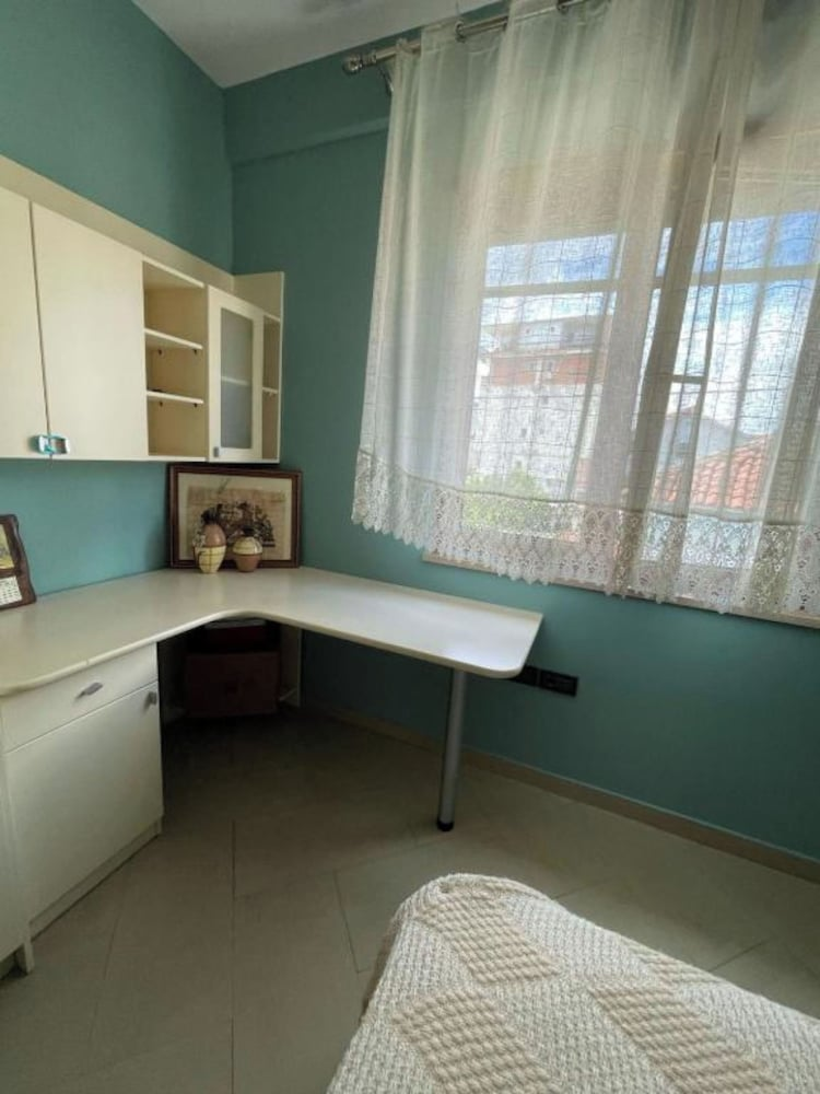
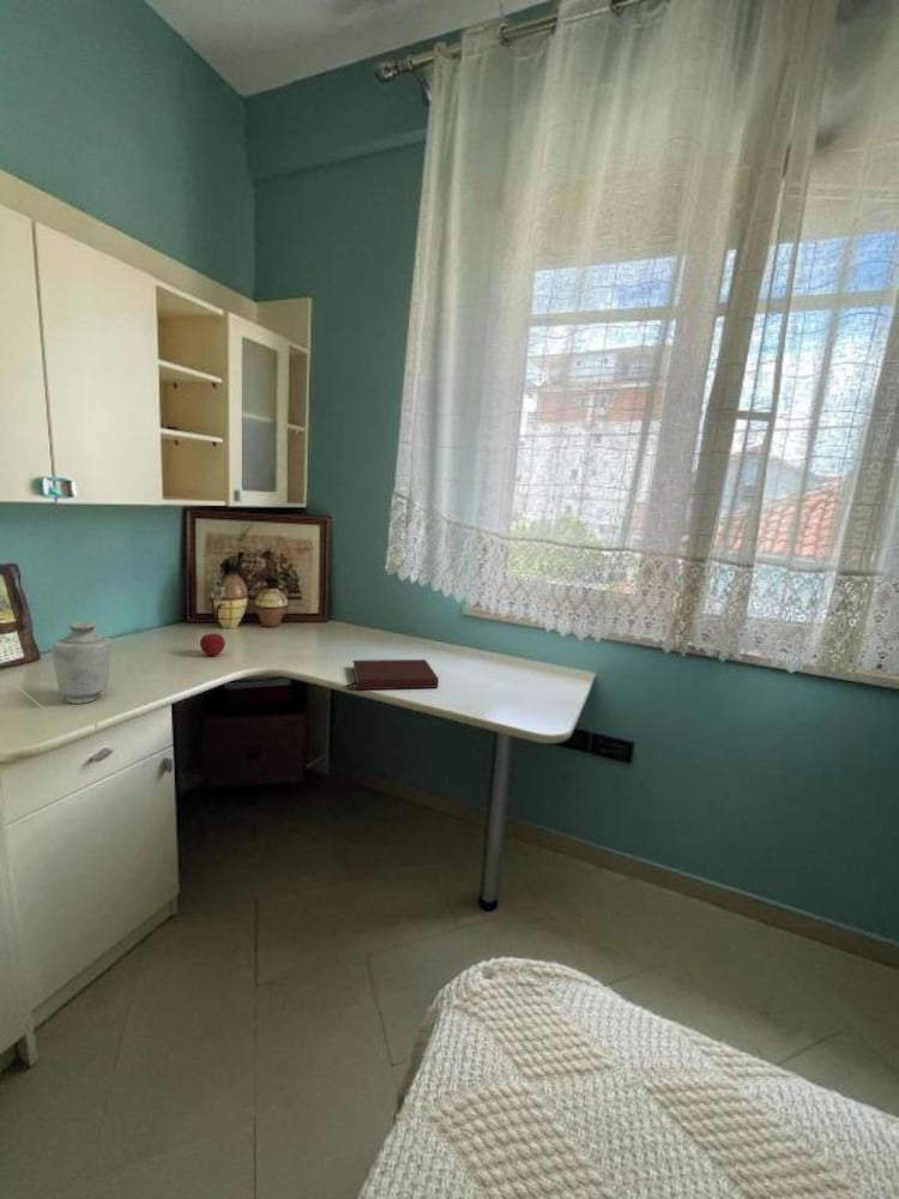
+ notebook [351,658,440,691]
+ apple [199,632,227,657]
+ vase [50,621,113,705]
